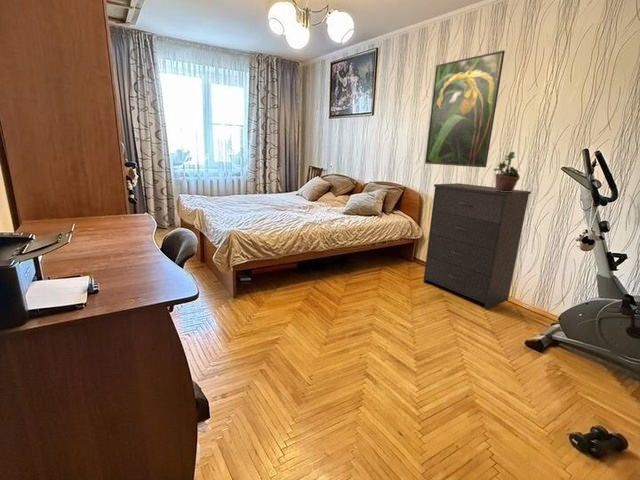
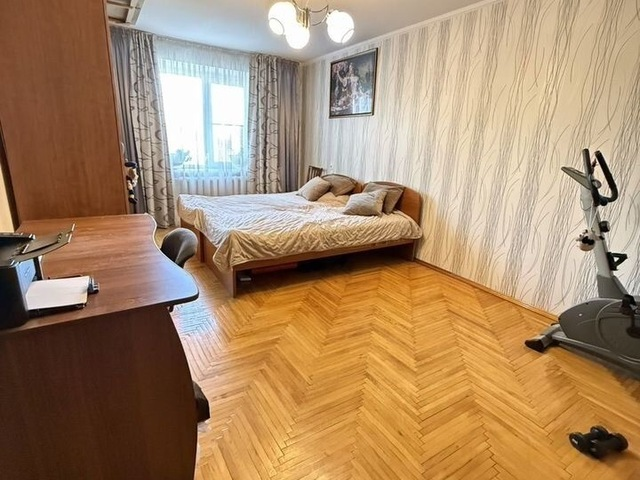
- potted plant [492,151,521,192]
- dresser [422,182,532,310]
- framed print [424,49,506,168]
